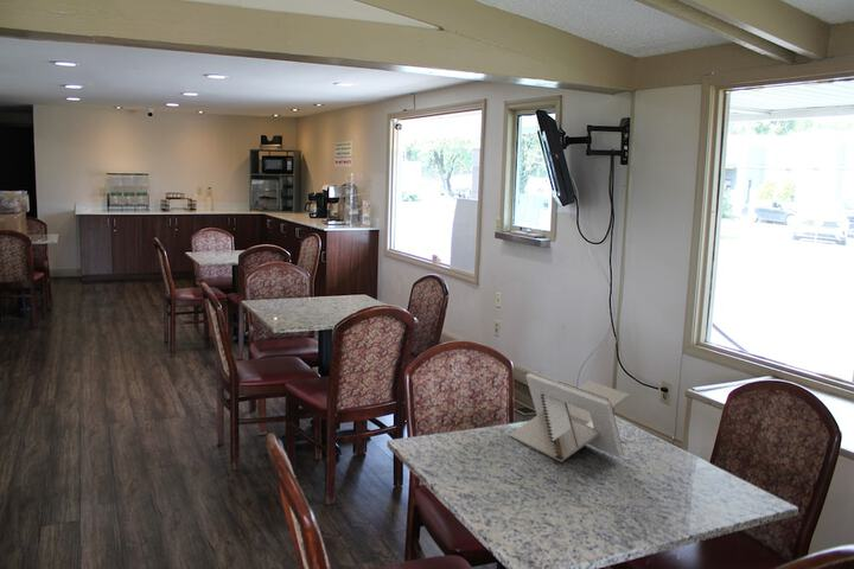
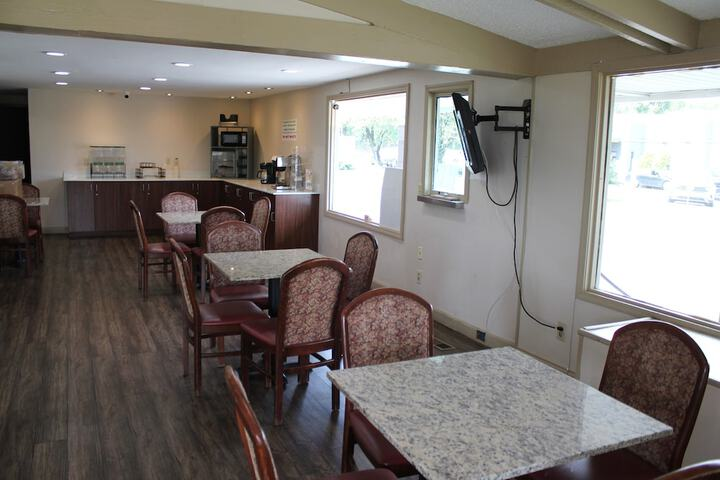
- architectural model [508,372,631,463]
